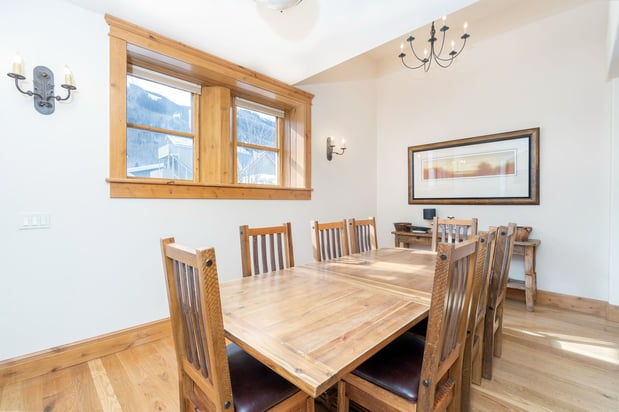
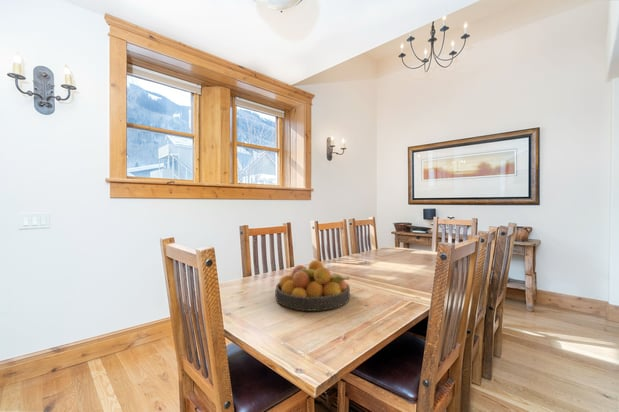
+ fruit bowl [274,259,351,312]
